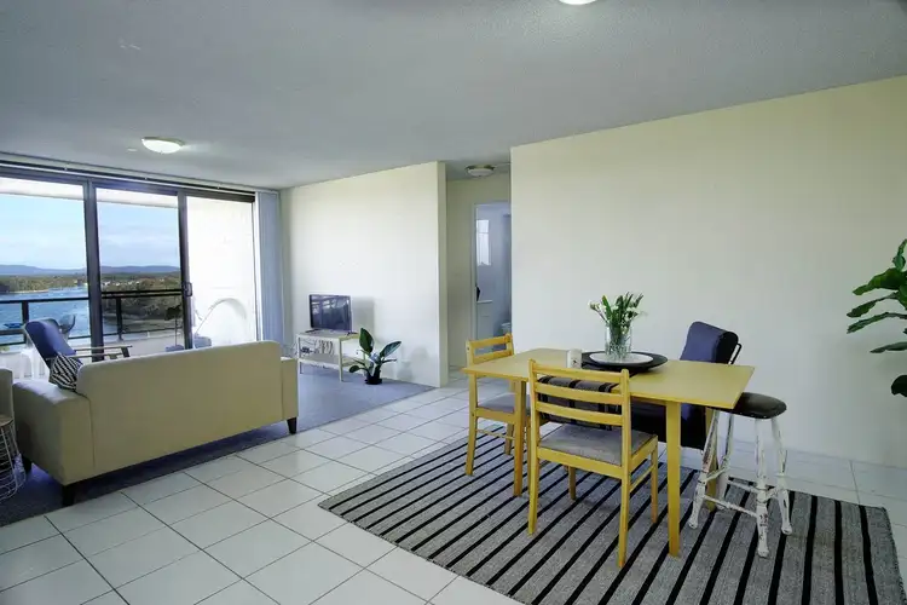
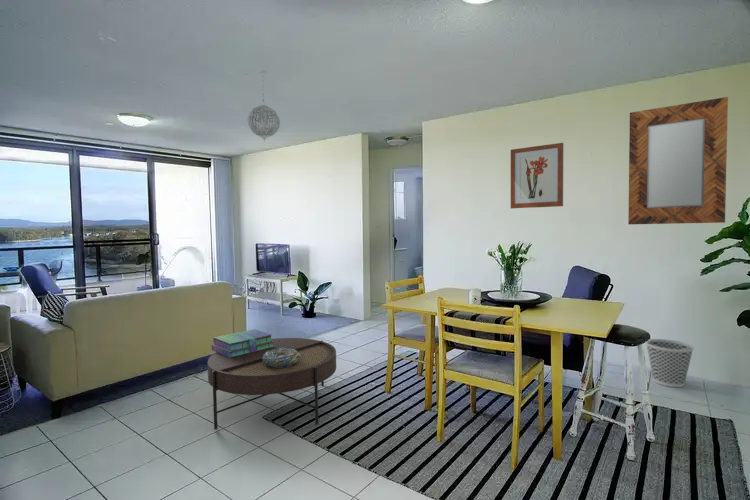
+ coffee table [207,337,337,430]
+ pendant light [247,66,281,143]
+ home mirror [627,96,729,225]
+ wastebasket [645,338,695,388]
+ decorative bowl [262,348,300,368]
+ wall art [510,142,565,210]
+ stack of books [210,328,274,358]
